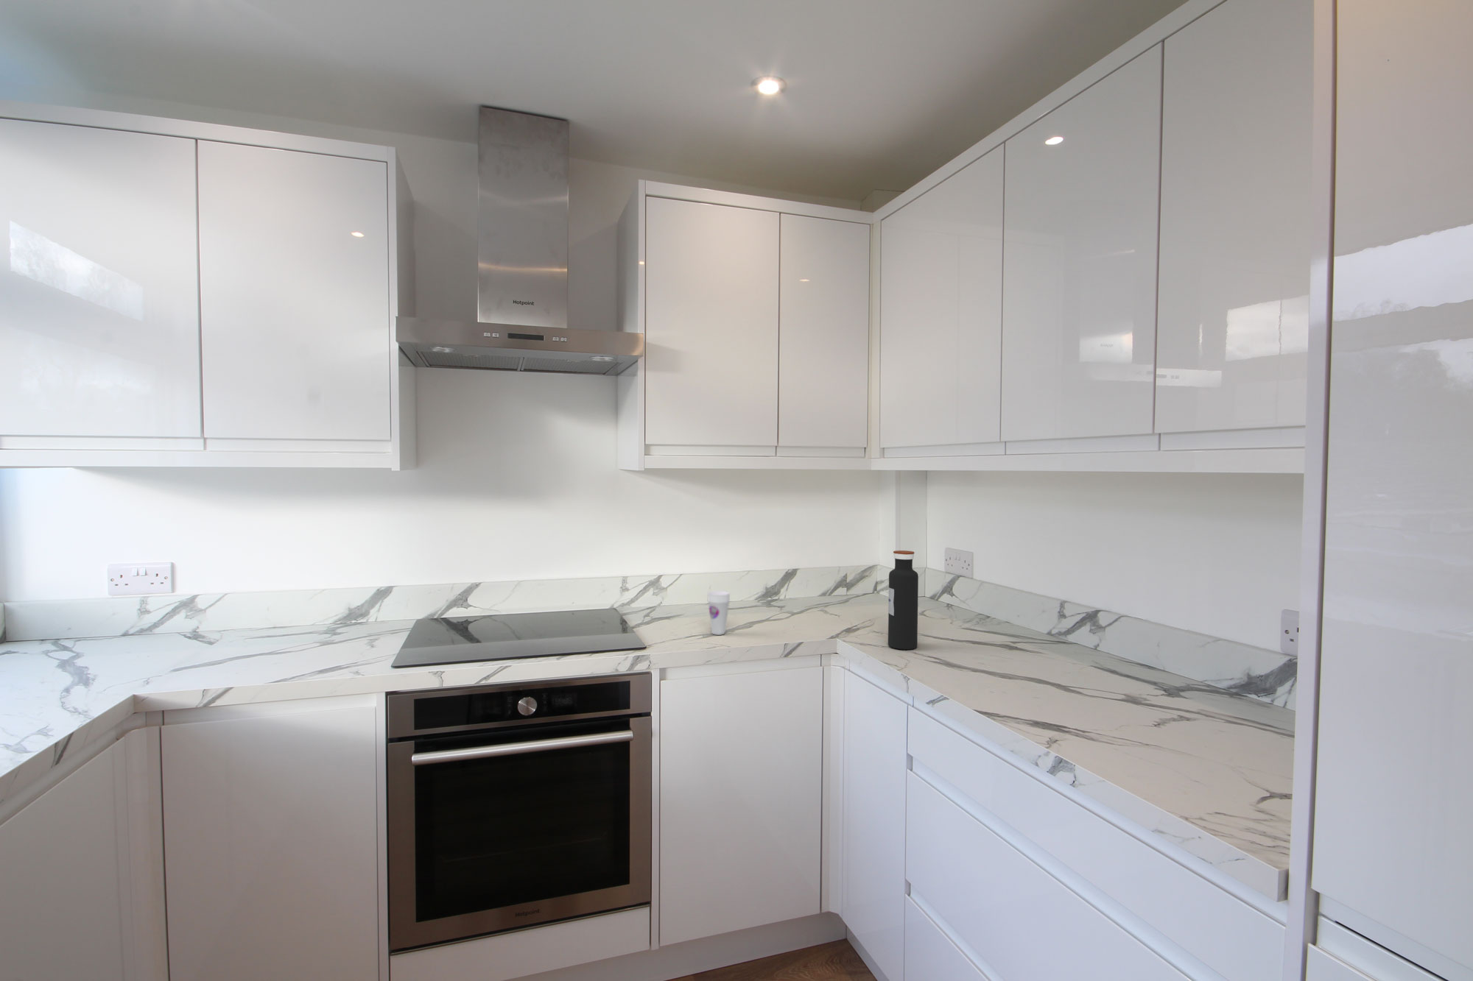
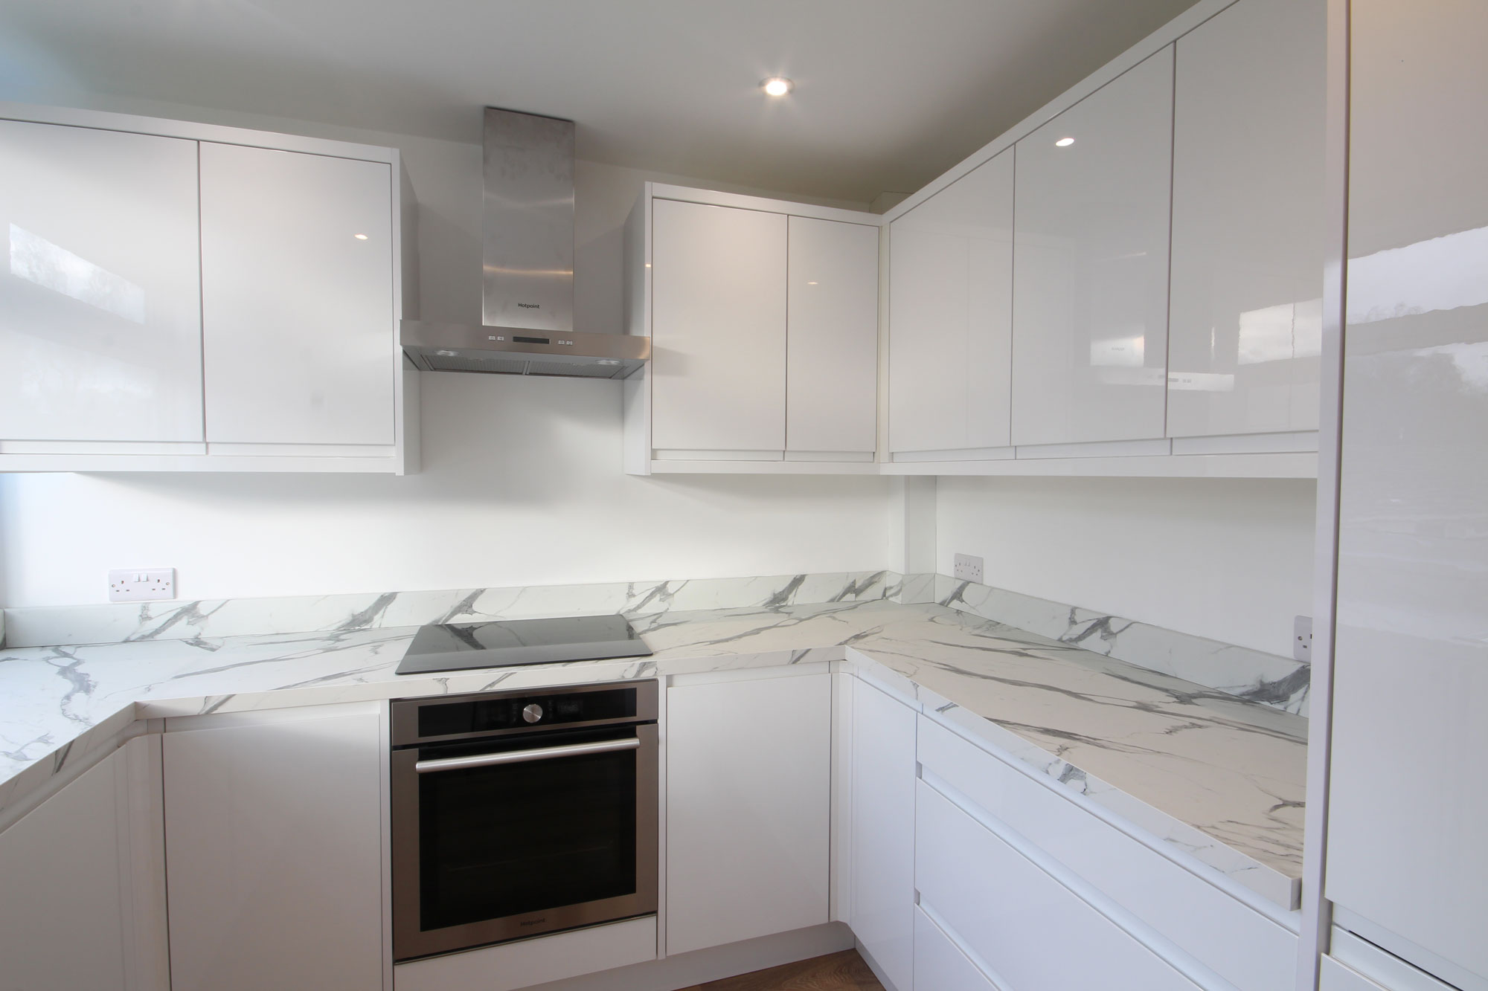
- cup [706,590,730,636]
- water bottle [887,550,919,650]
